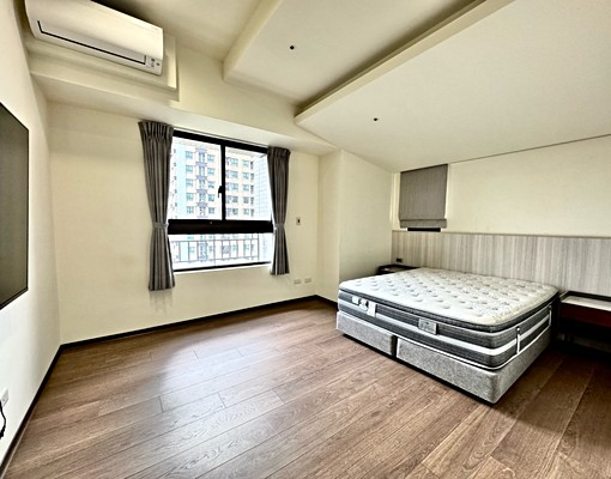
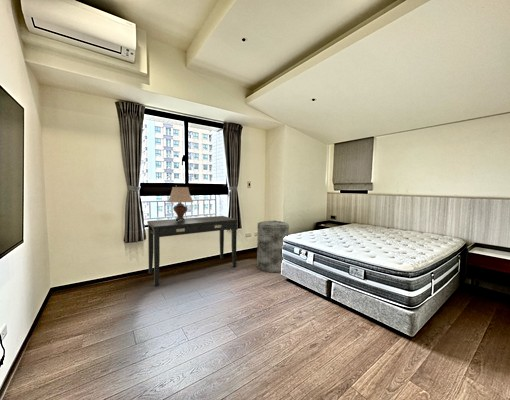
+ desk [146,215,238,287]
+ table lamp [167,186,194,222]
+ trash can [256,219,290,273]
